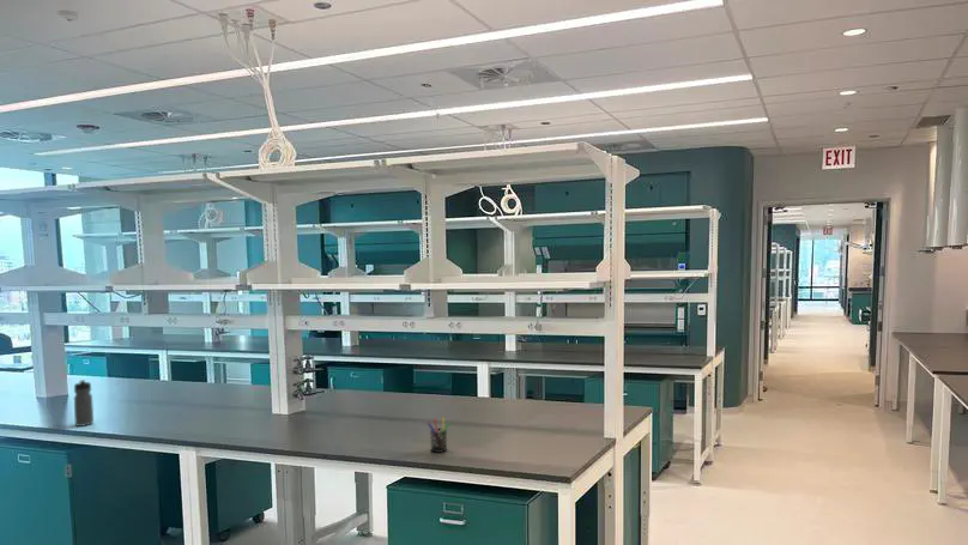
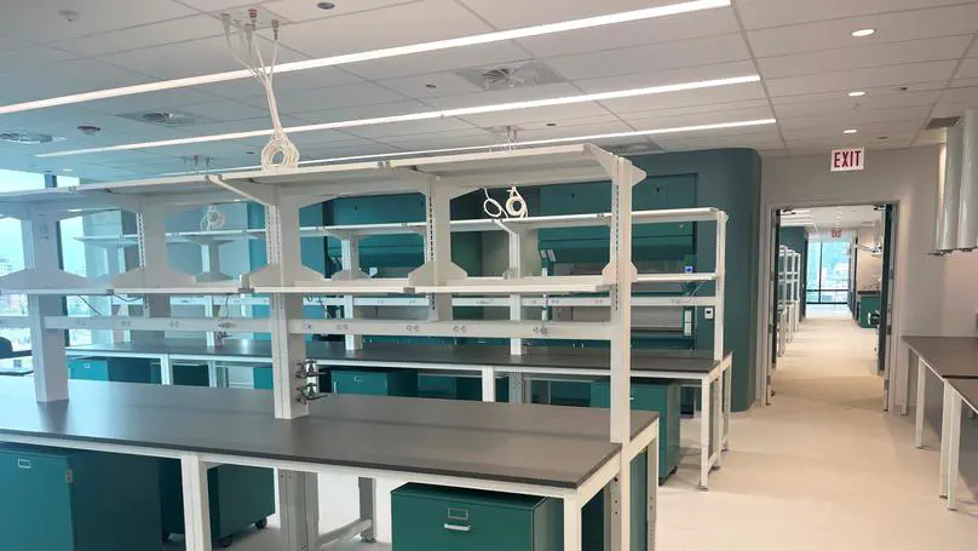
- pen holder [426,416,452,454]
- water bottle [73,379,95,428]
